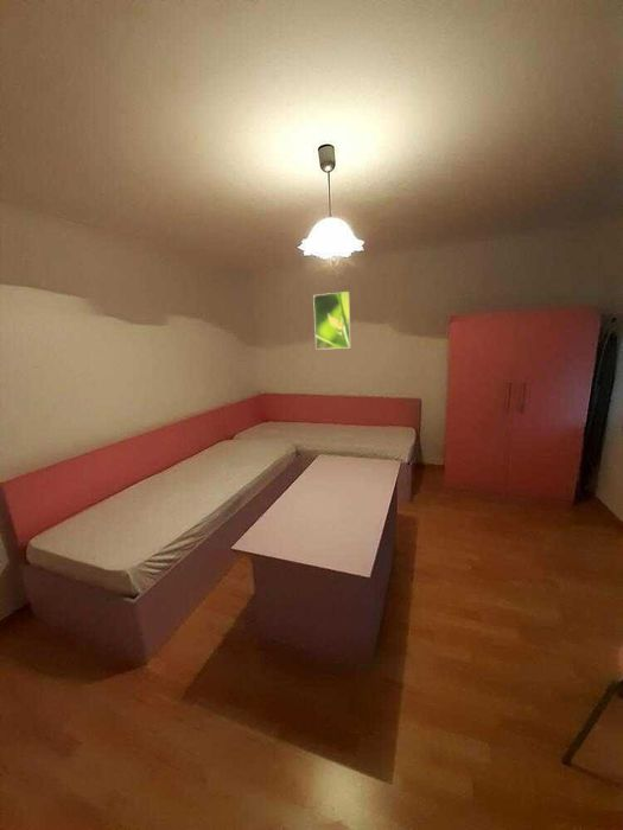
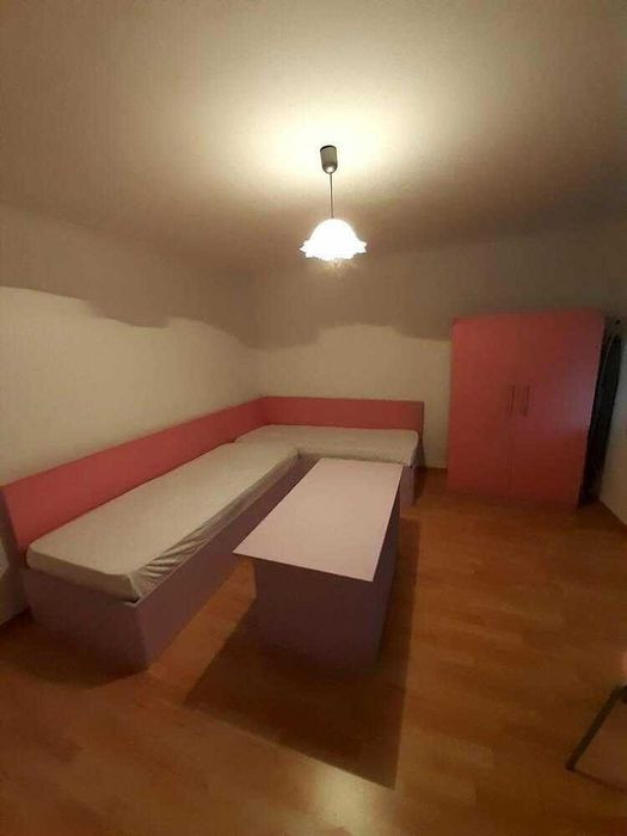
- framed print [312,290,352,351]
